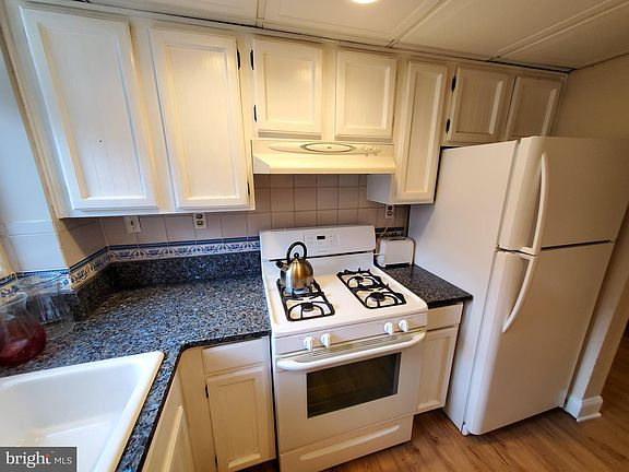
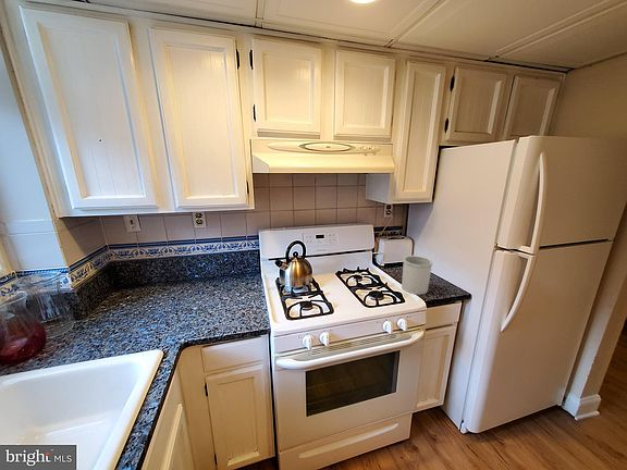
+ utensil holder [401,255,433,296]
